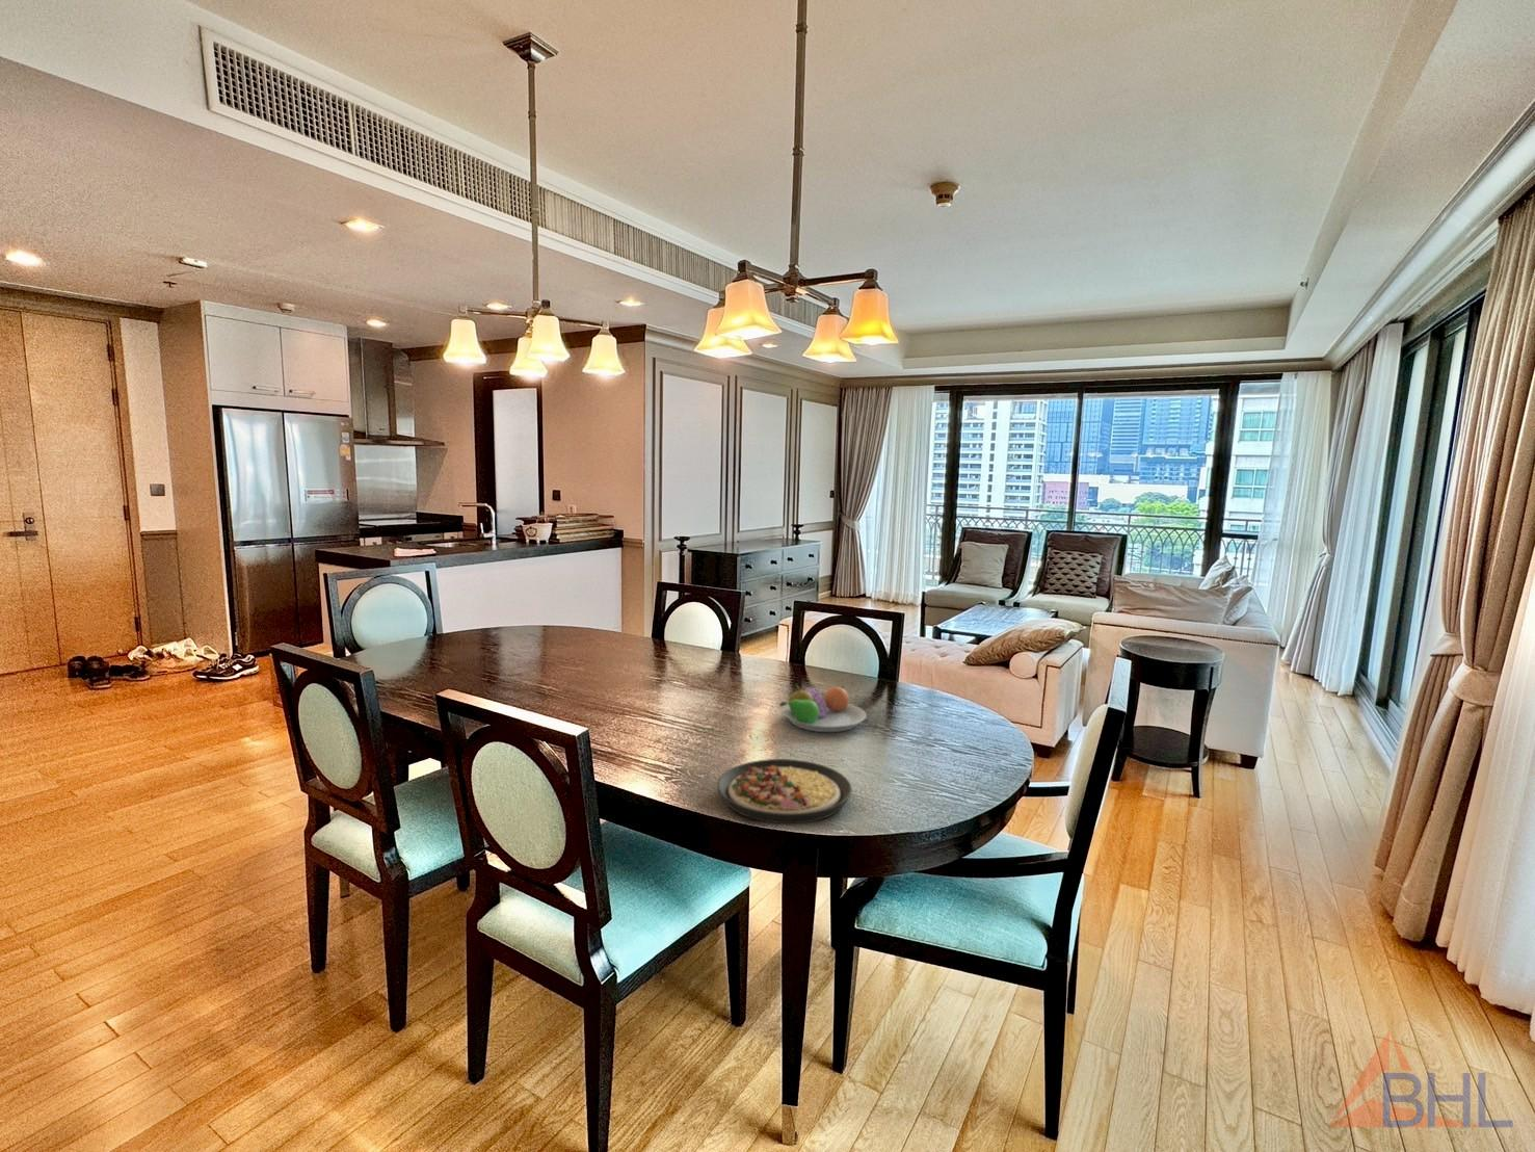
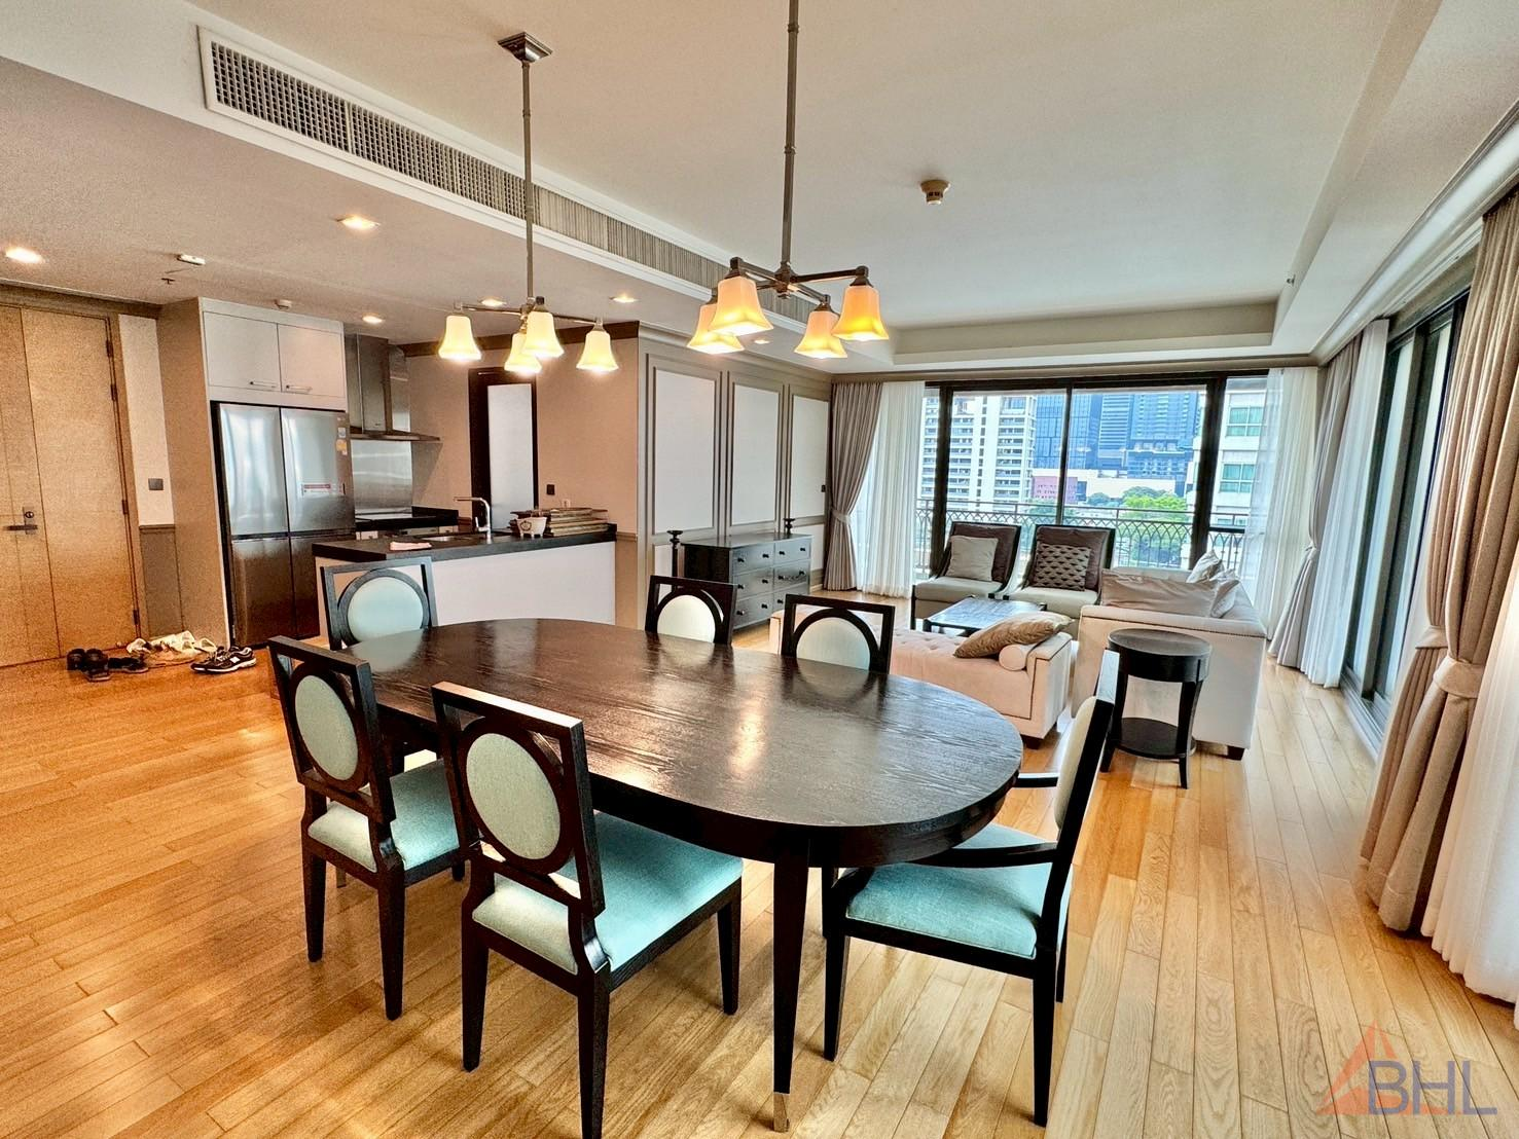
- plate [716,758,853,824]
- fruit bowl [779,682,867,733]
